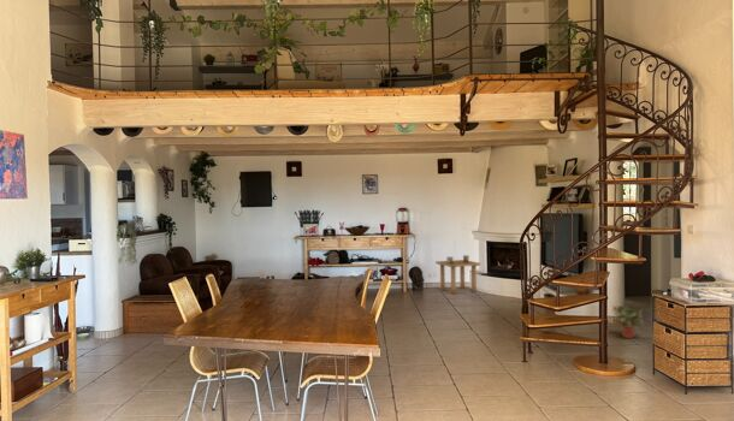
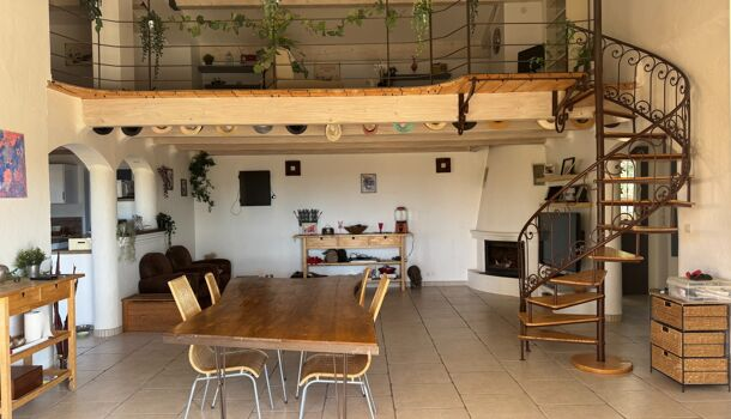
- potted plant [611,304,646,339]
- side table [434,254,481,295]
